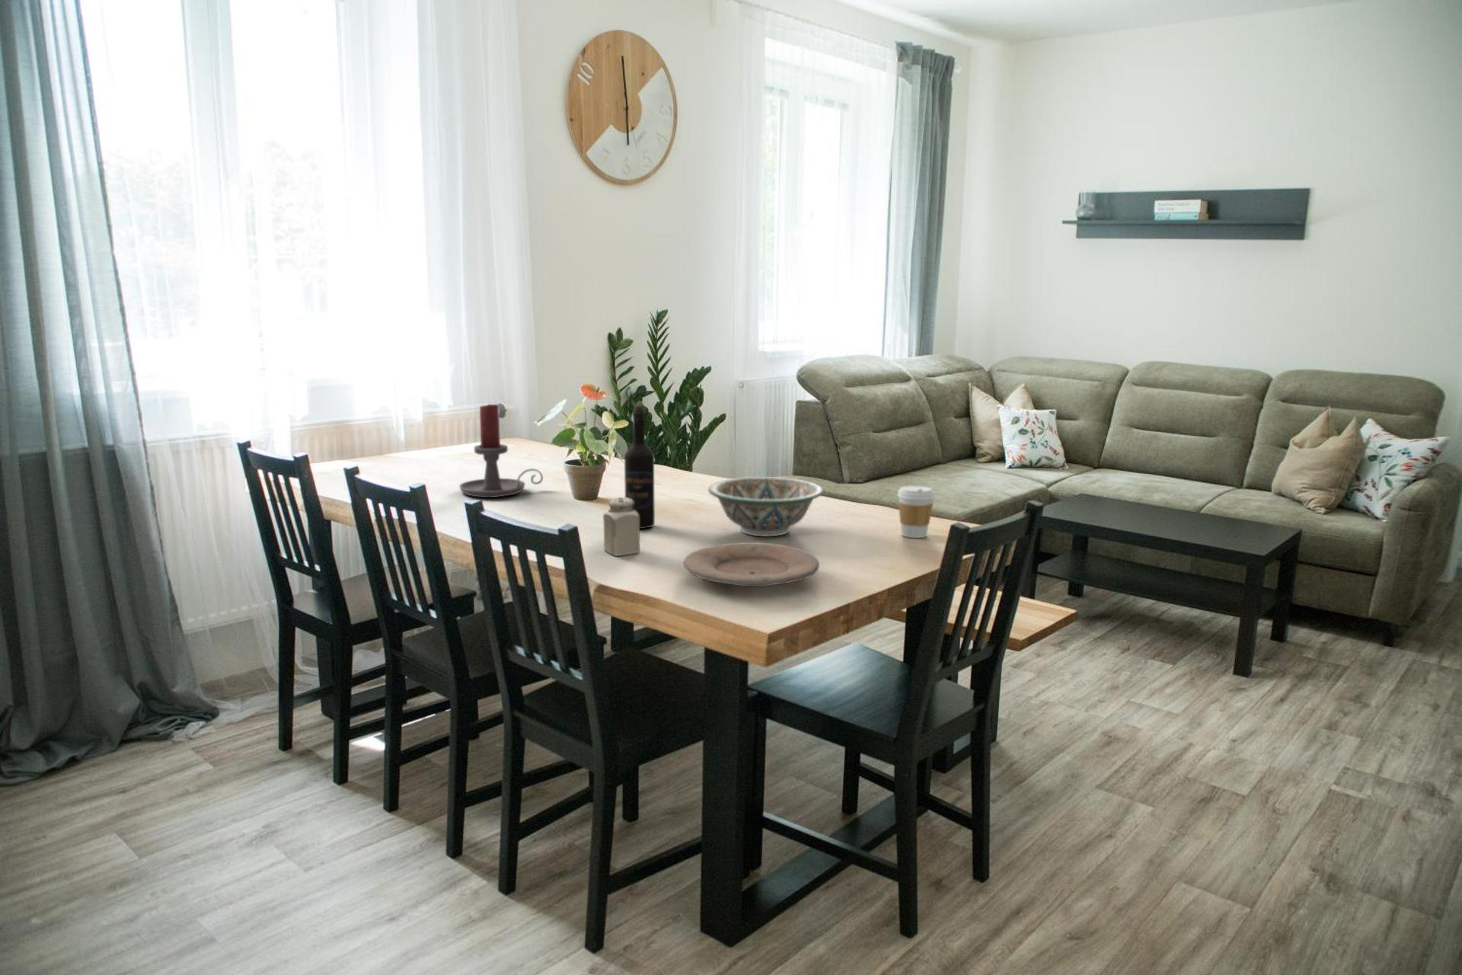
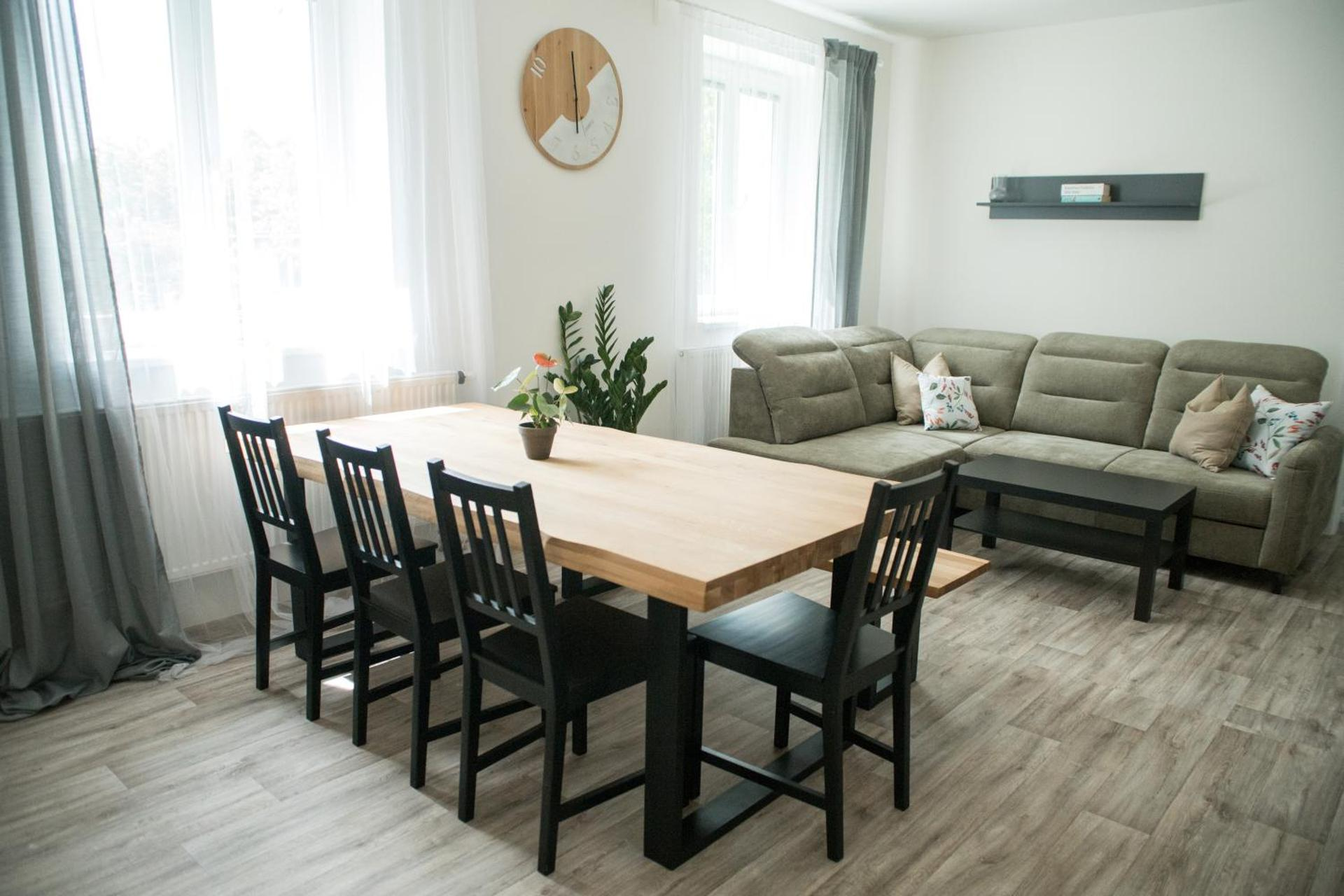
- wine bottle [623,405,656,529]
- salt shaker [603,496,641,557]
- coffee cup [897,485,936,539]
- plate [683,542,820,588]
- candle holder [458,403,544,498]
- decorative bowl [707,476,823,536]
